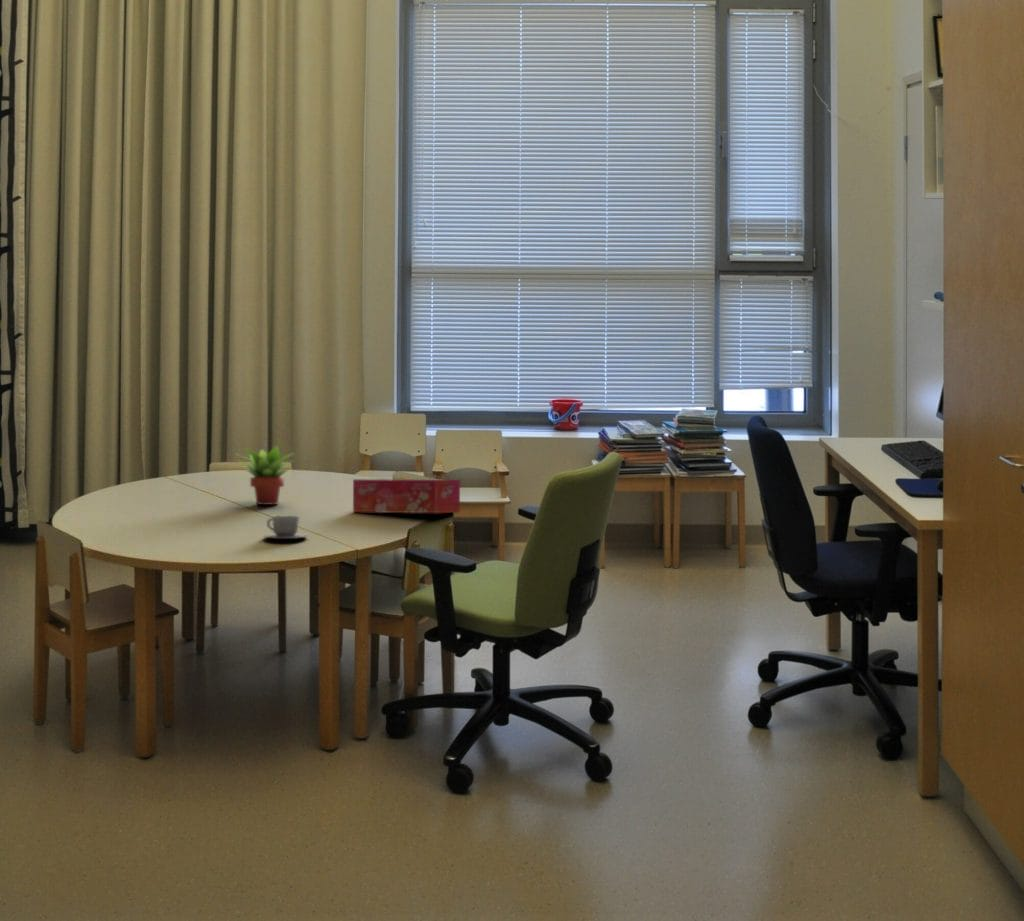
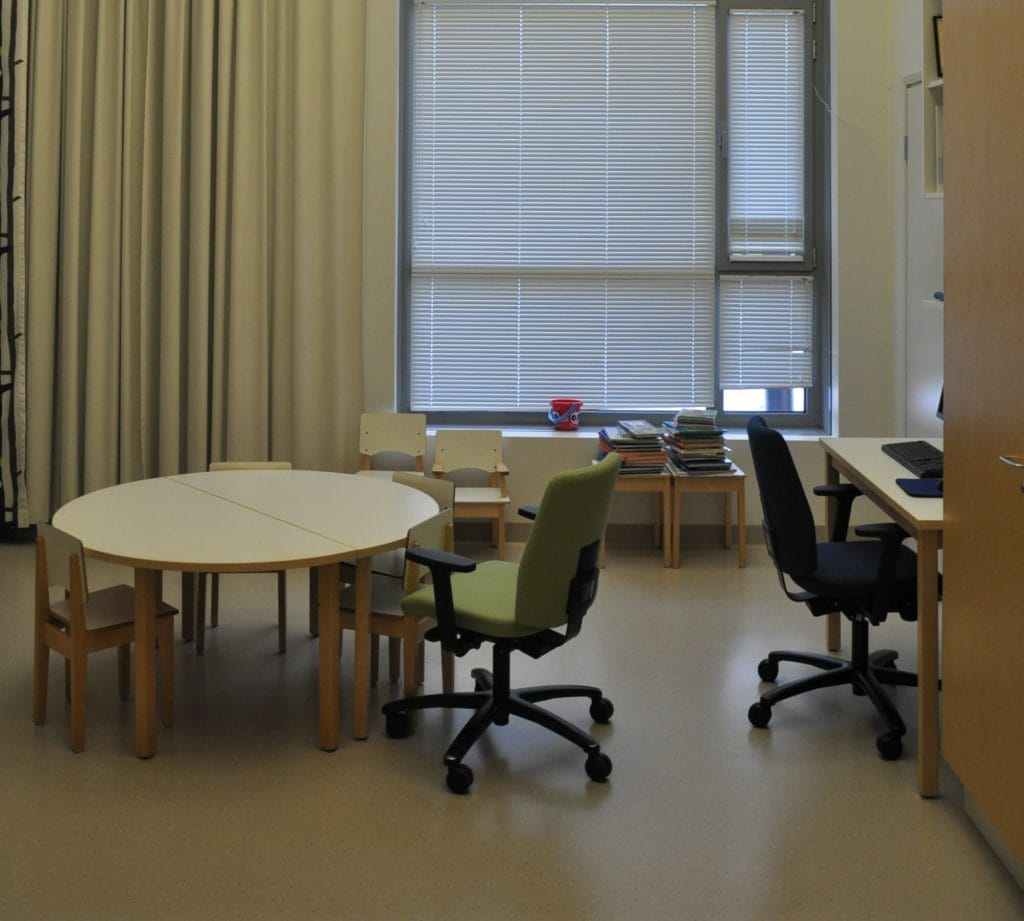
- cup [262,515,308,540]
- tissue box [352,478,461,514]
- succulent plant [232,443,296,506]
